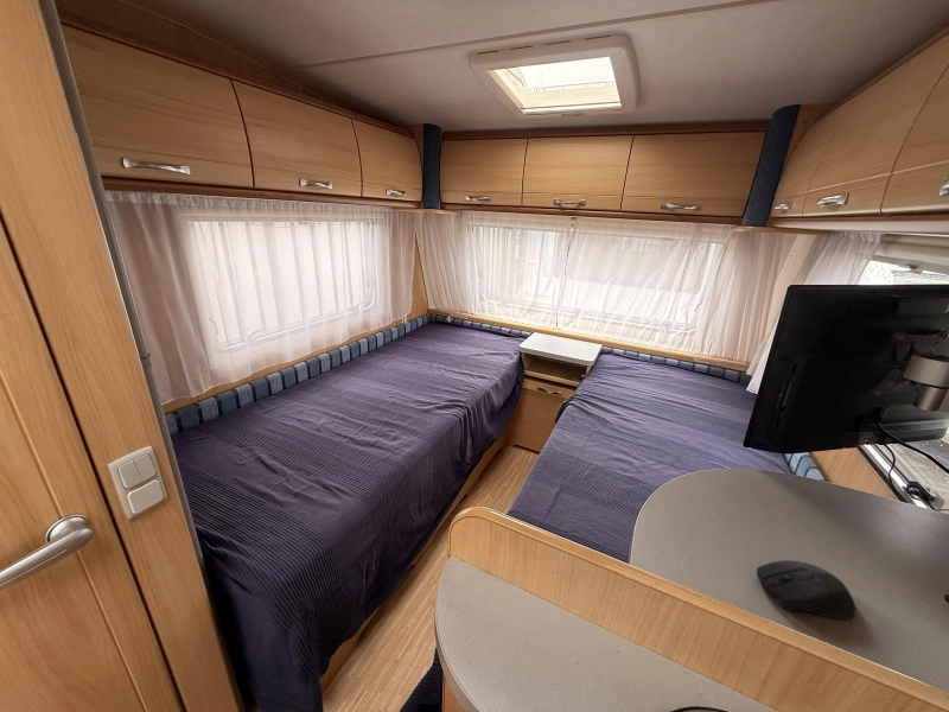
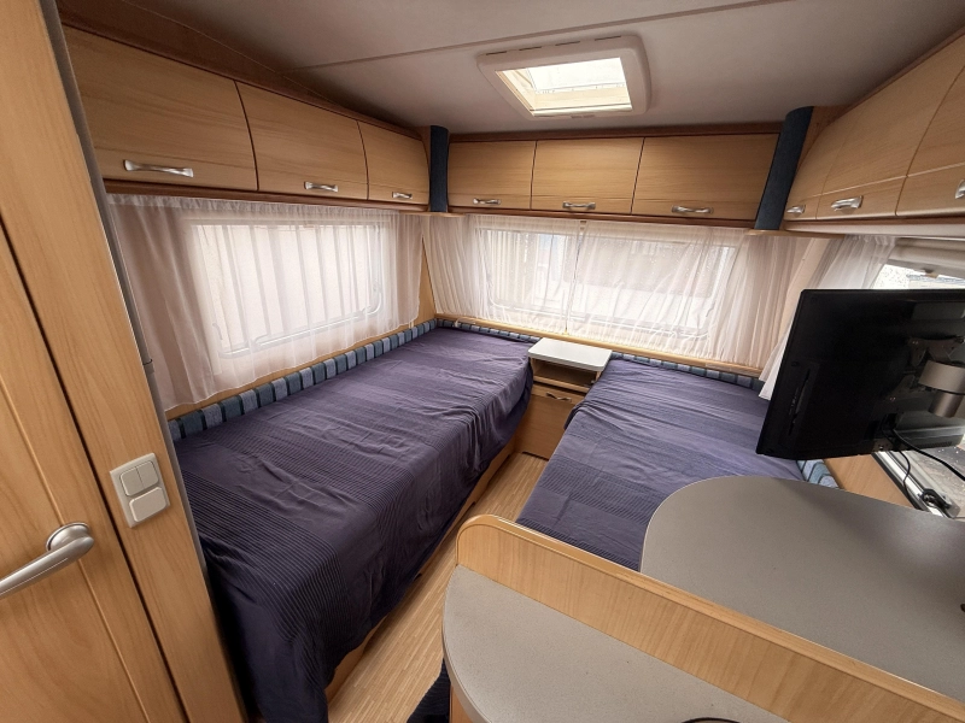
- computer mouse [756,559,858,621]
